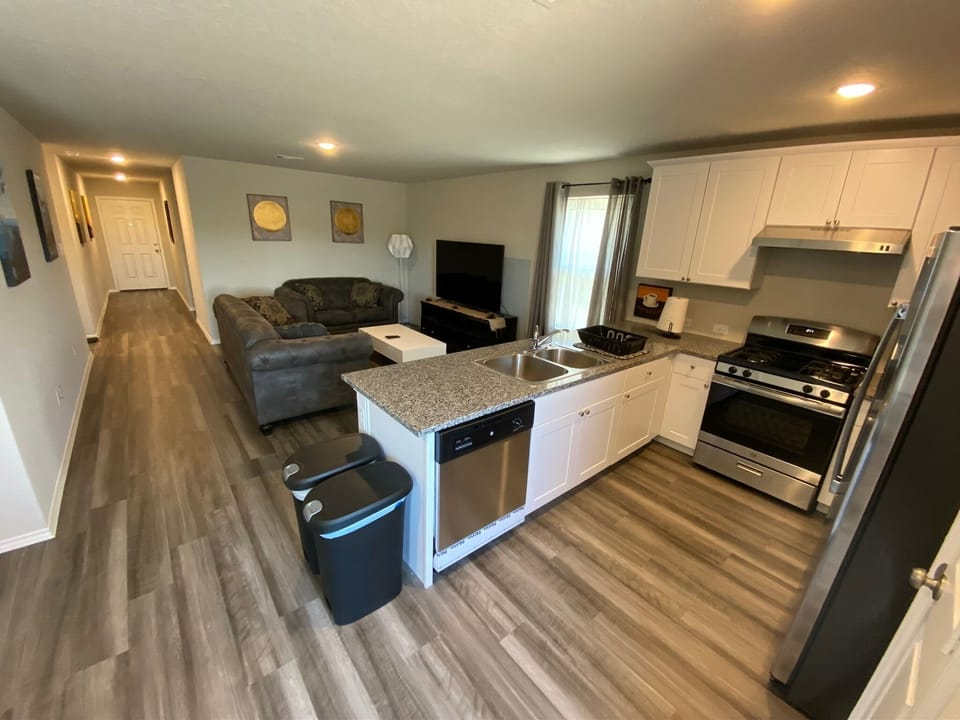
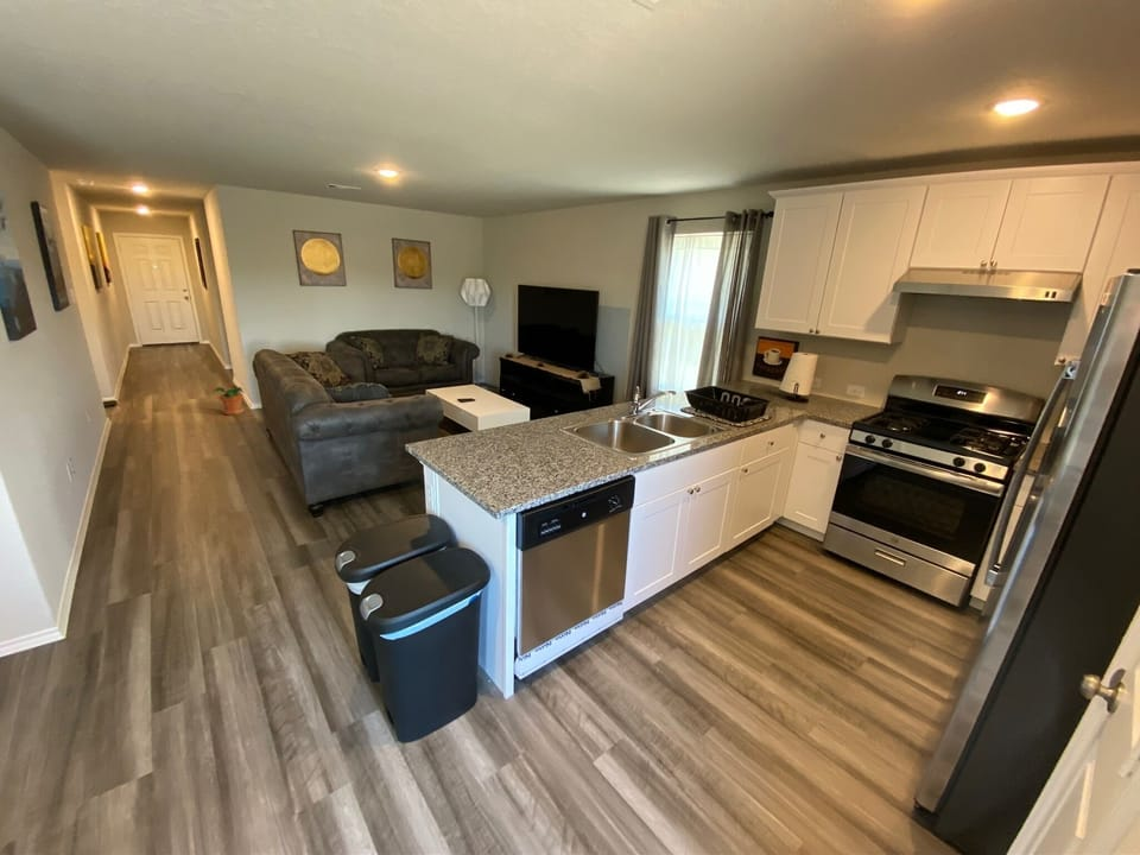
+ potted plant [211,385,246,417]
